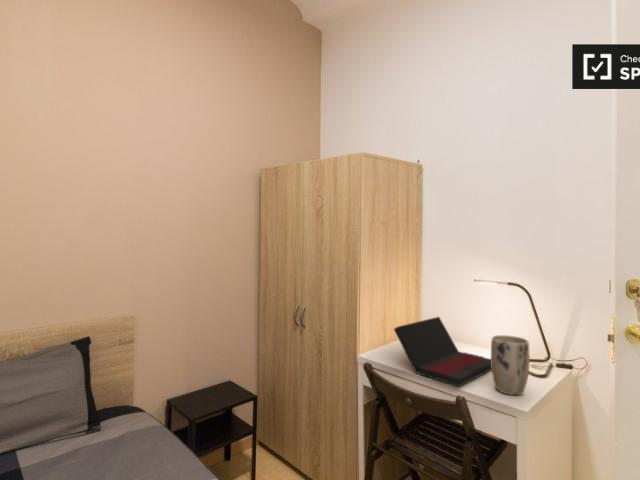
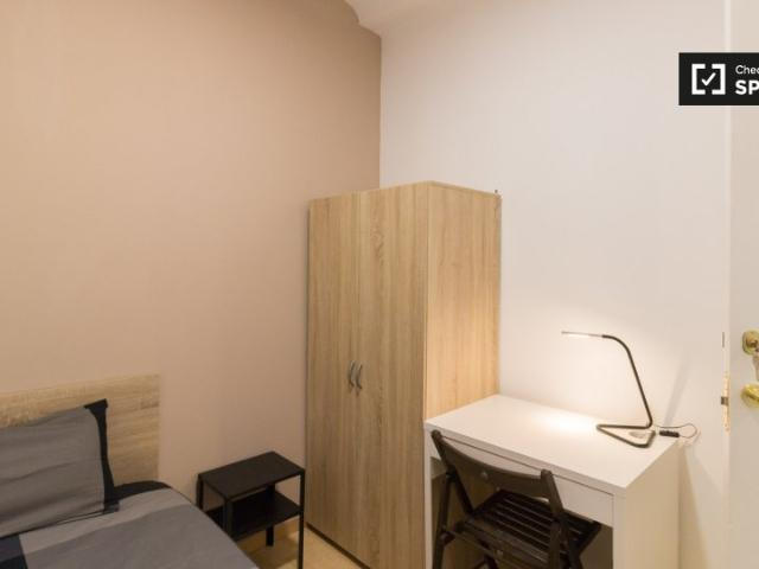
- laptop [393,316,492,387]
- plant pot [490,334,531,396]
